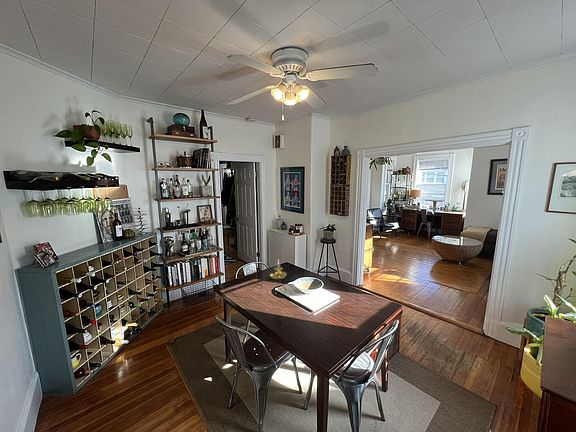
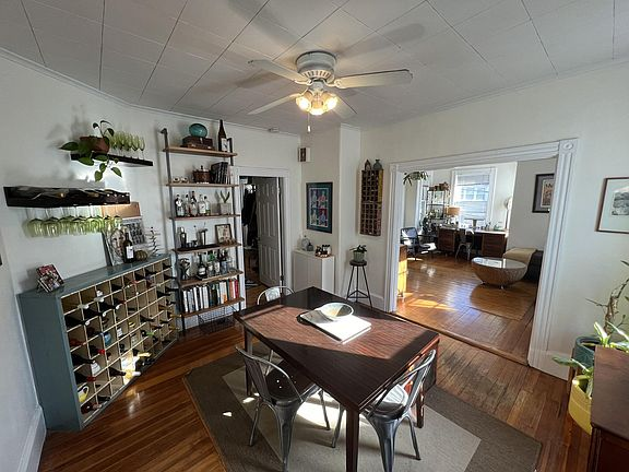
- candle holder [268,258,288,280]
